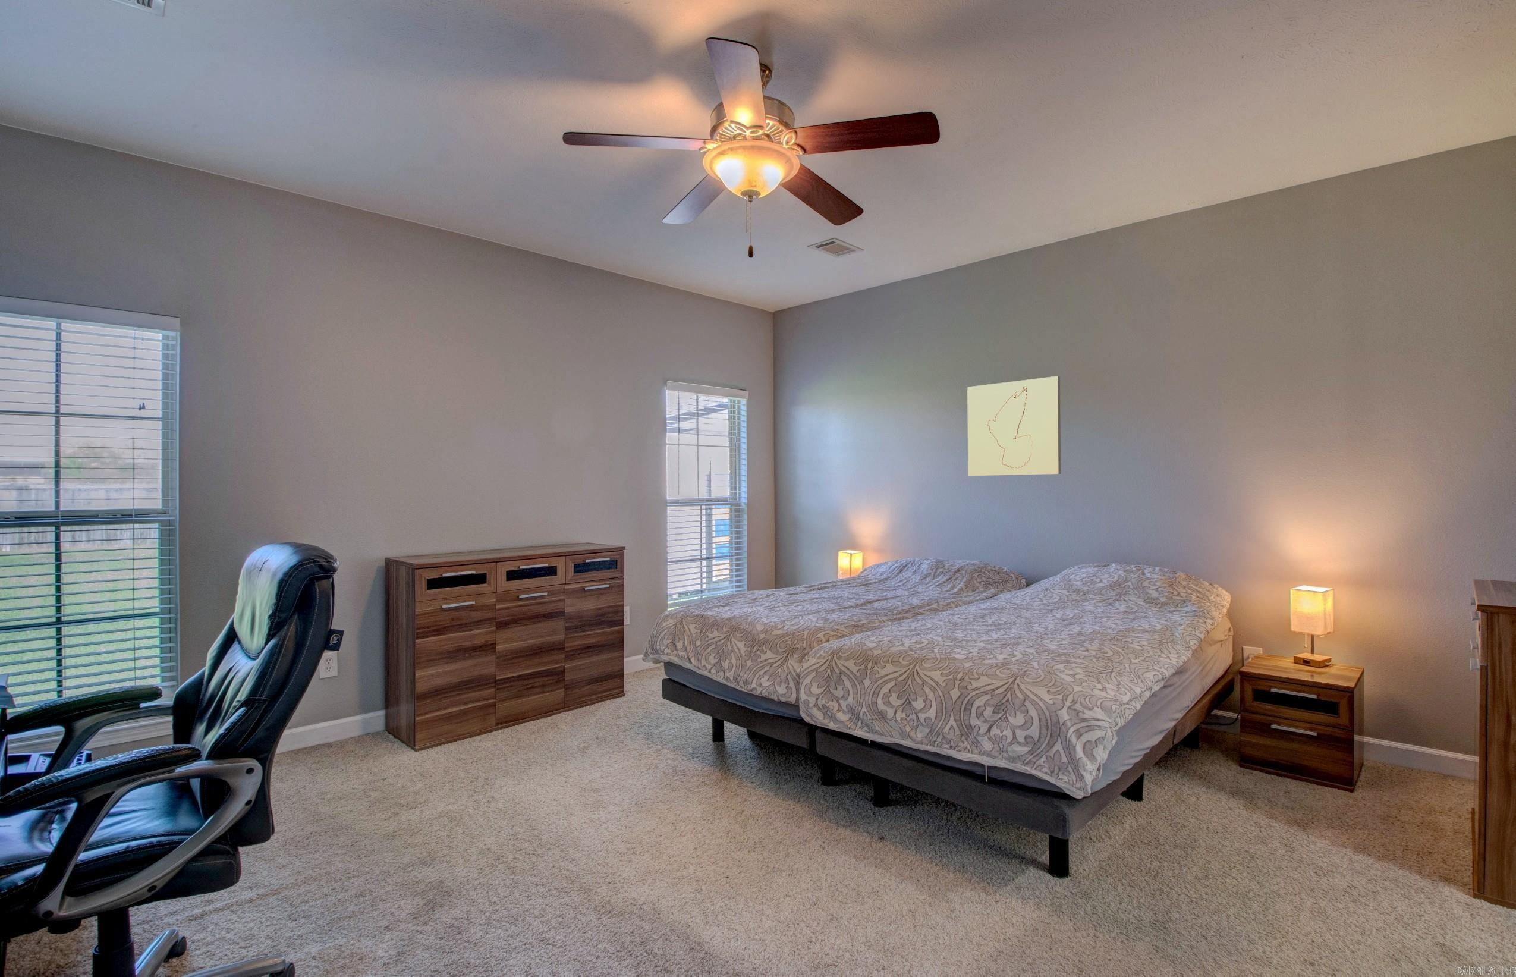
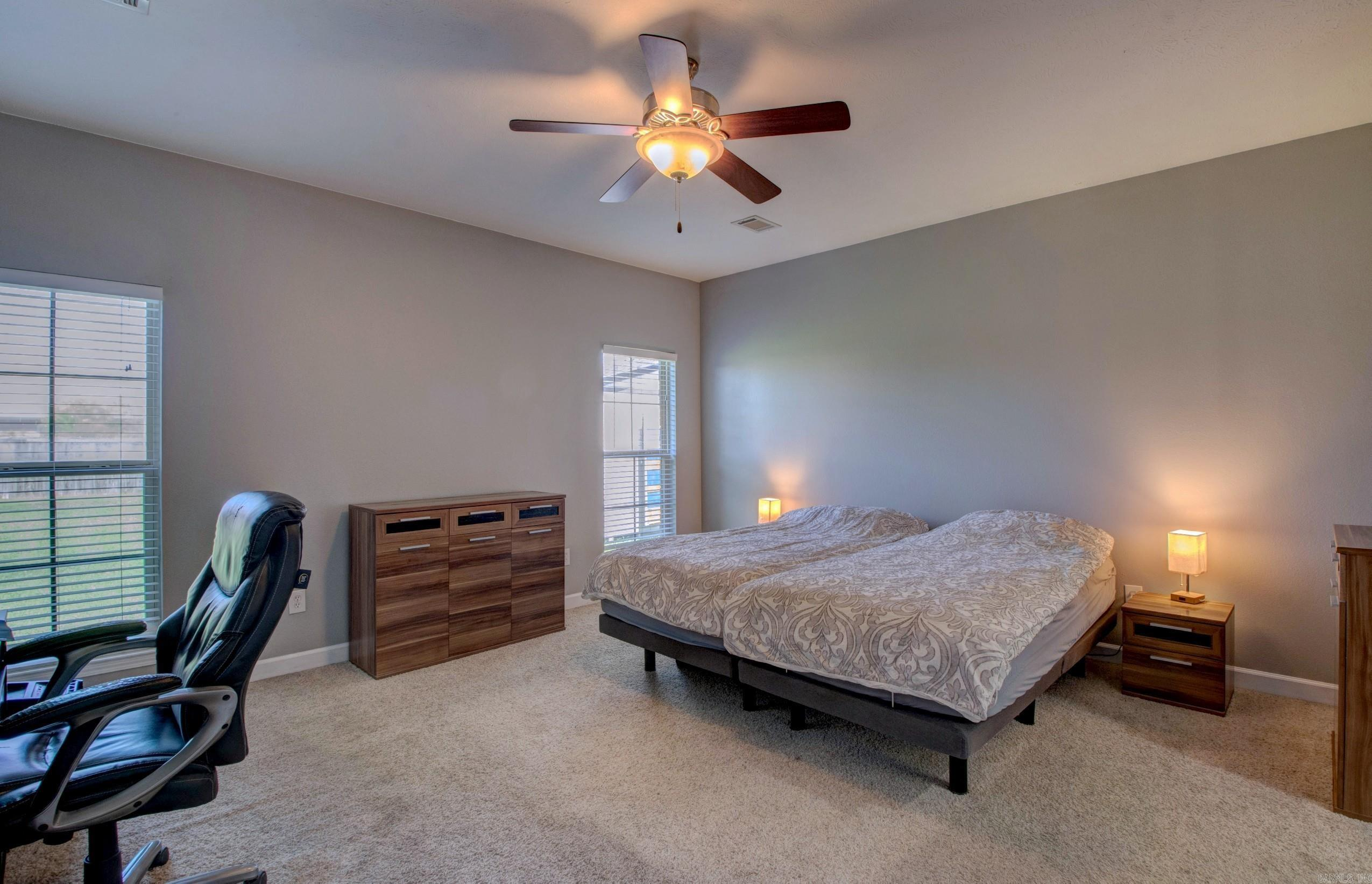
- wall art [967,376,1061,476]
